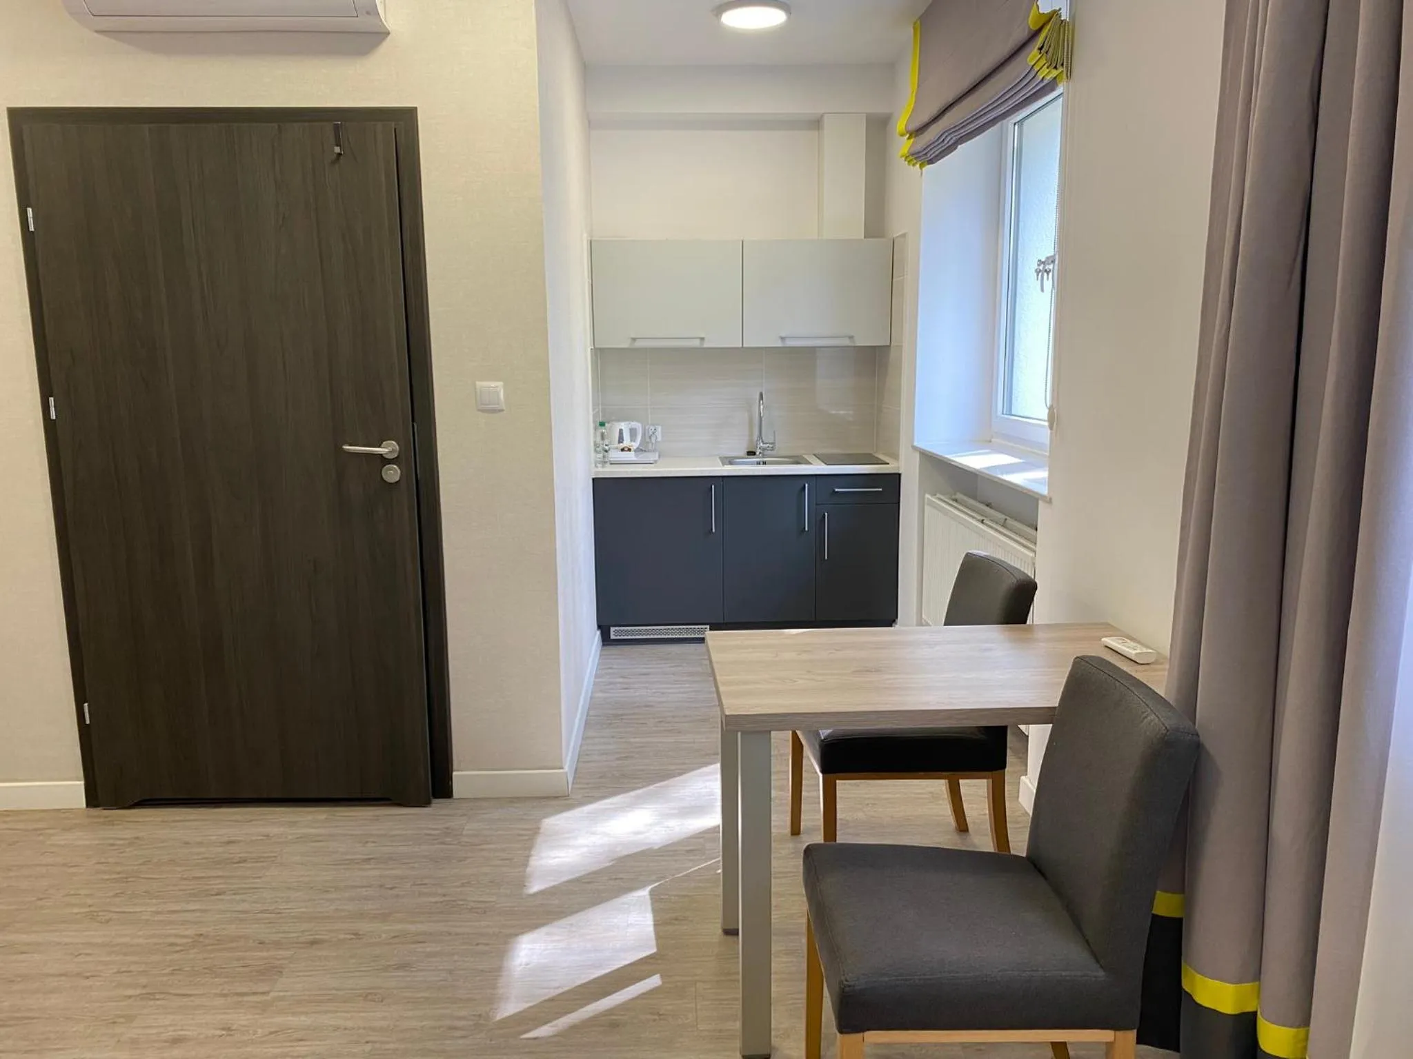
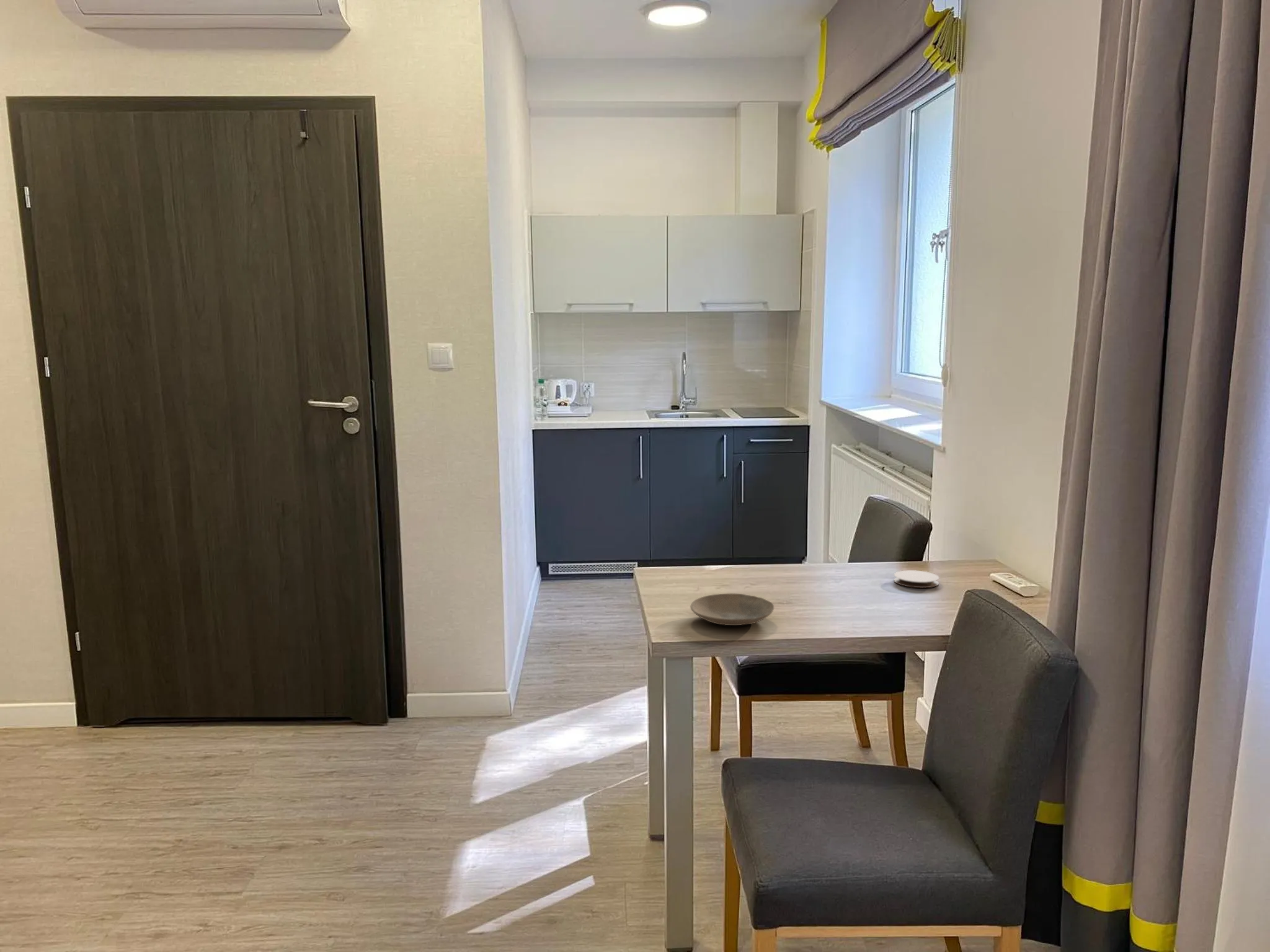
+ plate [690,593,775,626]
+ coaster [893,570,940,588]
